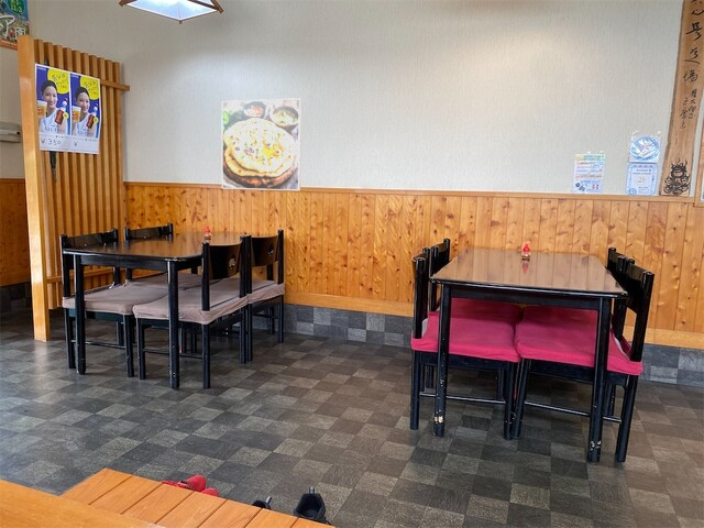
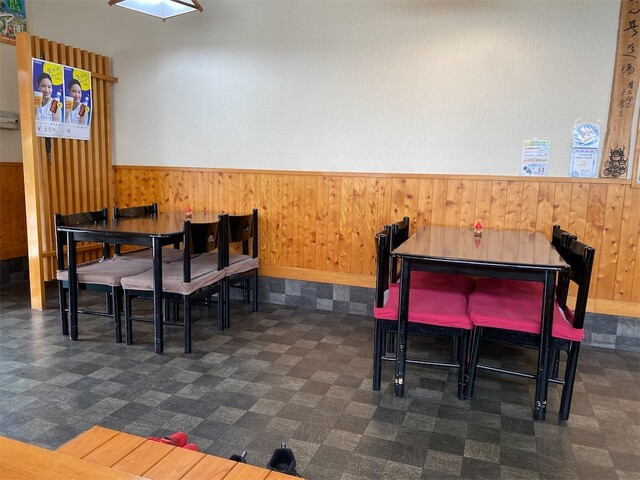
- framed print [220,97,302,191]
